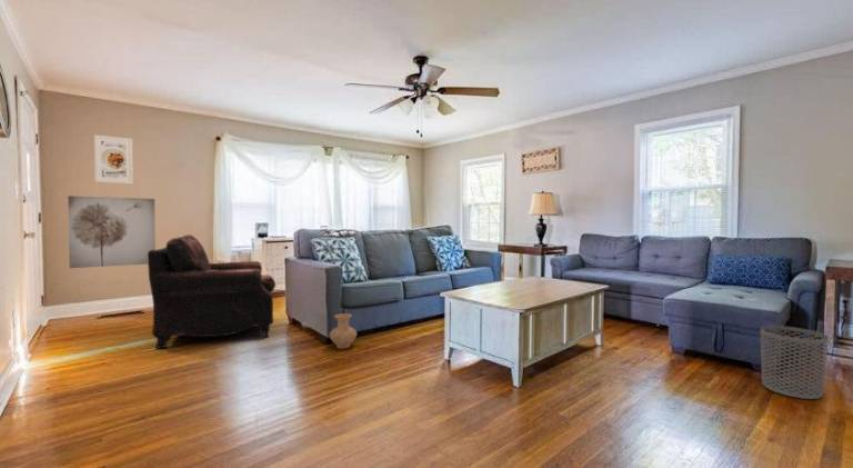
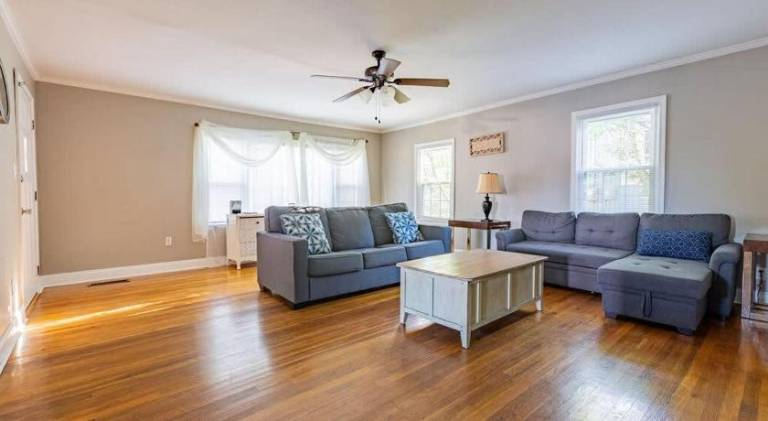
- vase [329,312,358,349]
- leather [147,233,277,349]
- wall art [67,195,157,269]
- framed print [93,133,134,186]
- waste bin [760,325,830,400]
